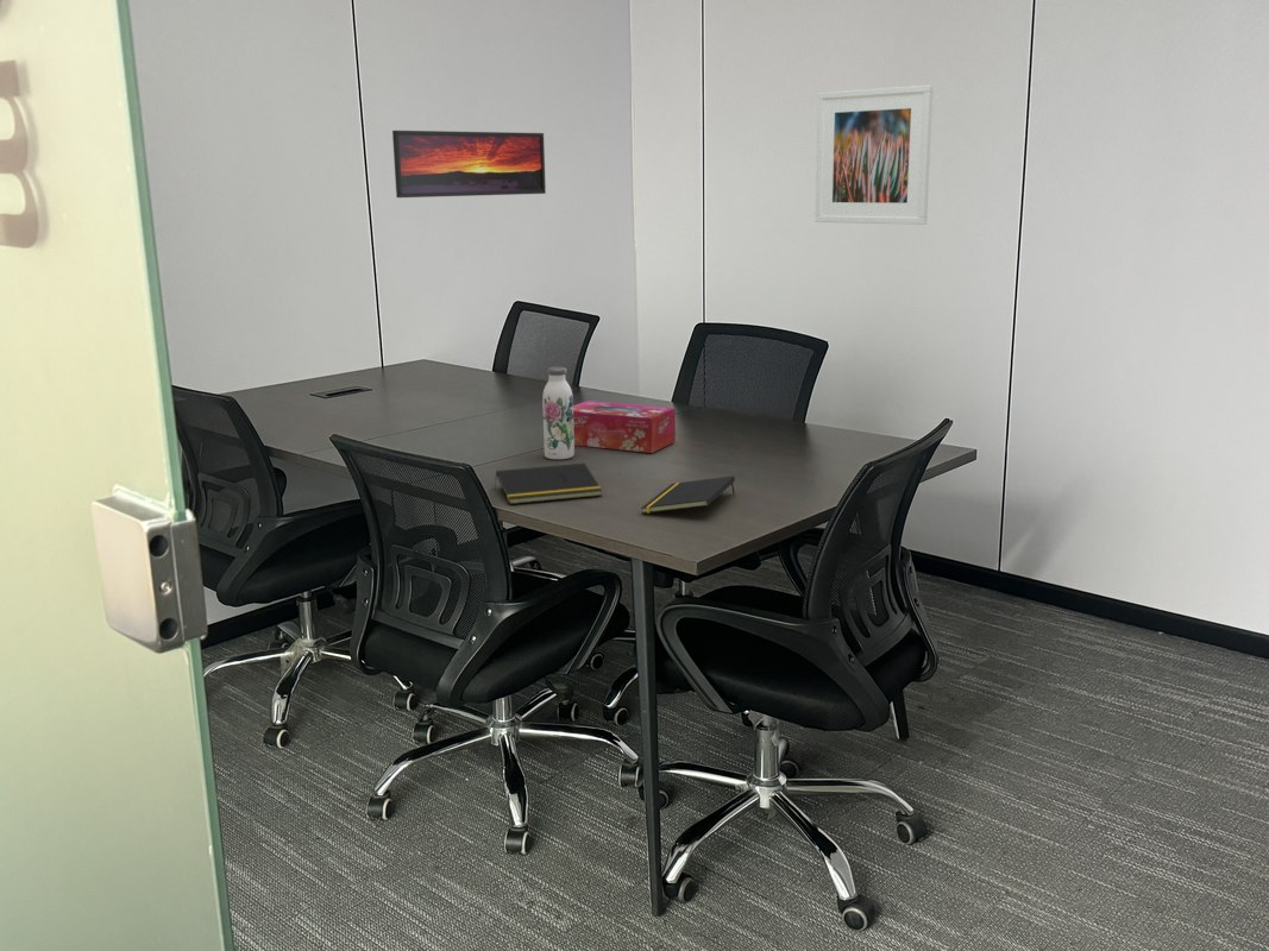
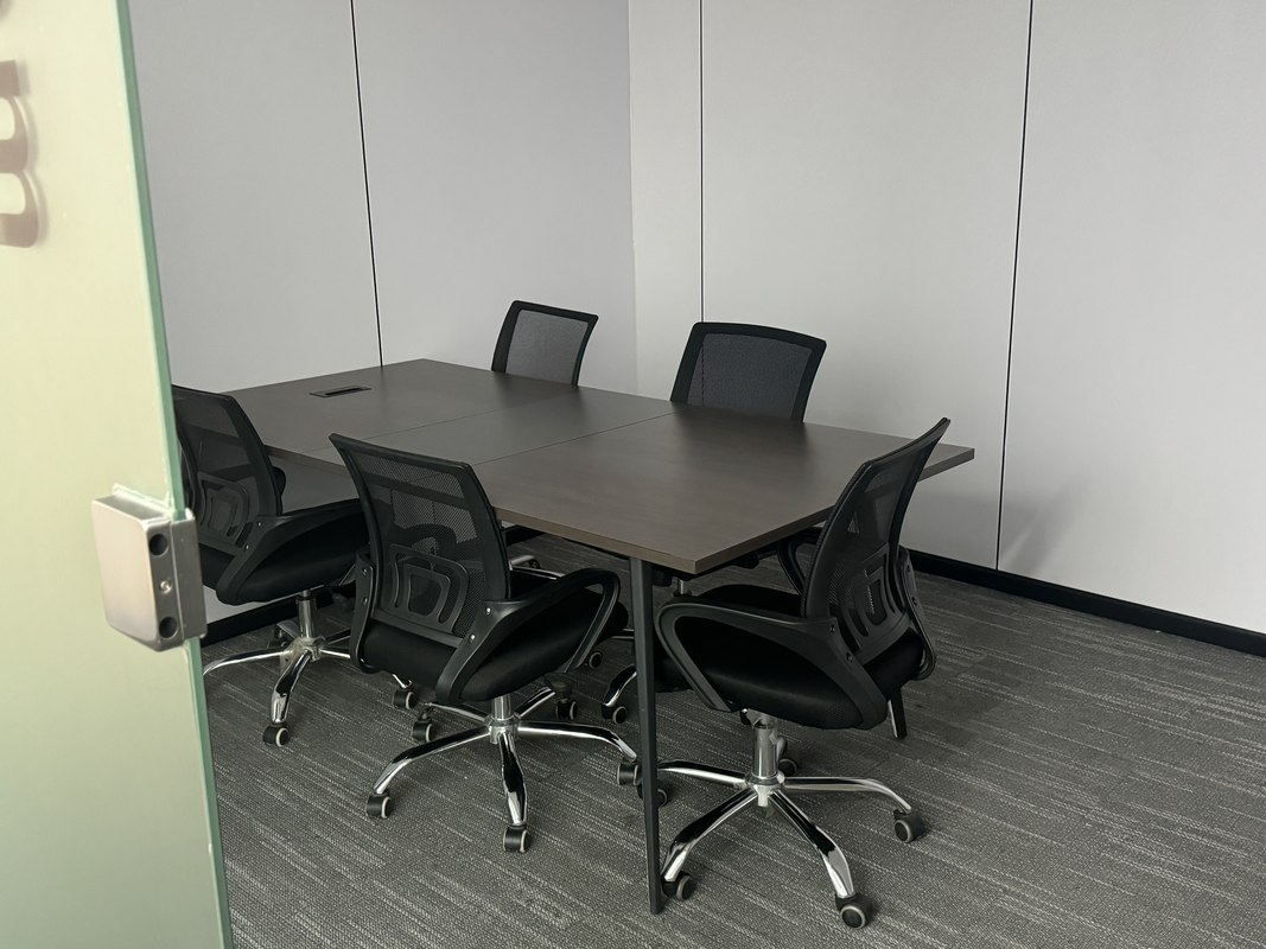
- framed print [391,130,547,199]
- tissue box [573,399,677,454]
- notepad [640,474,736,515]
- water bottle [541,366,576,460]
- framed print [815,83,934,226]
- notepad [494,462,603,505]
